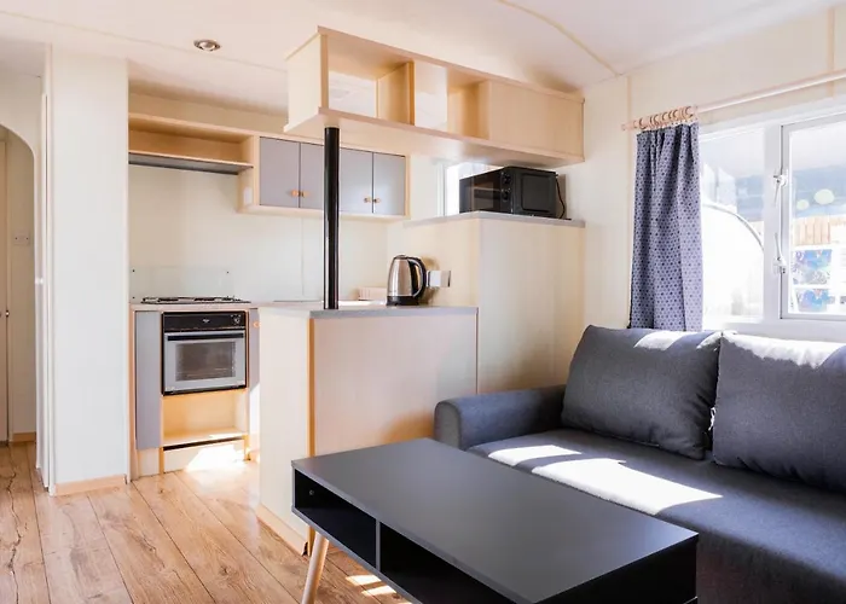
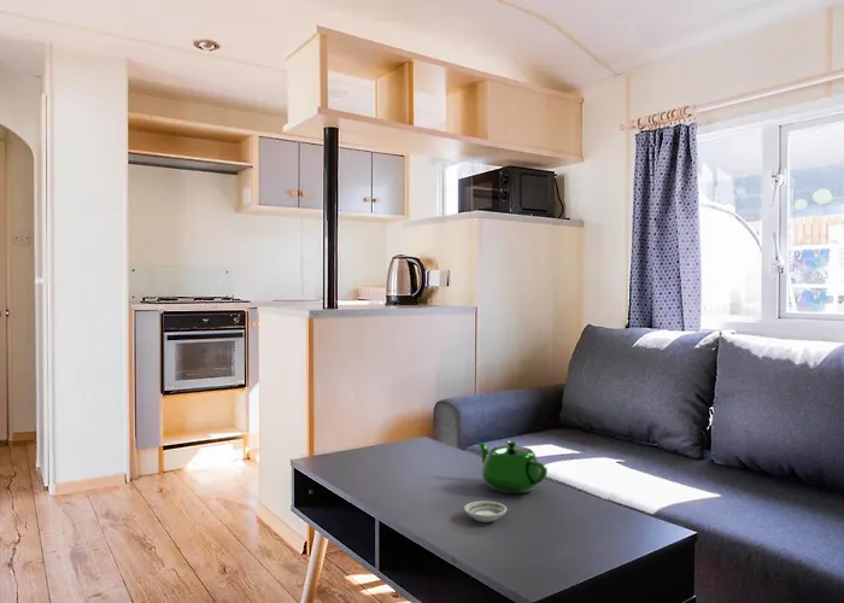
+ saucer [463,500,508,523]
+ teapot [475,439,549,494]
